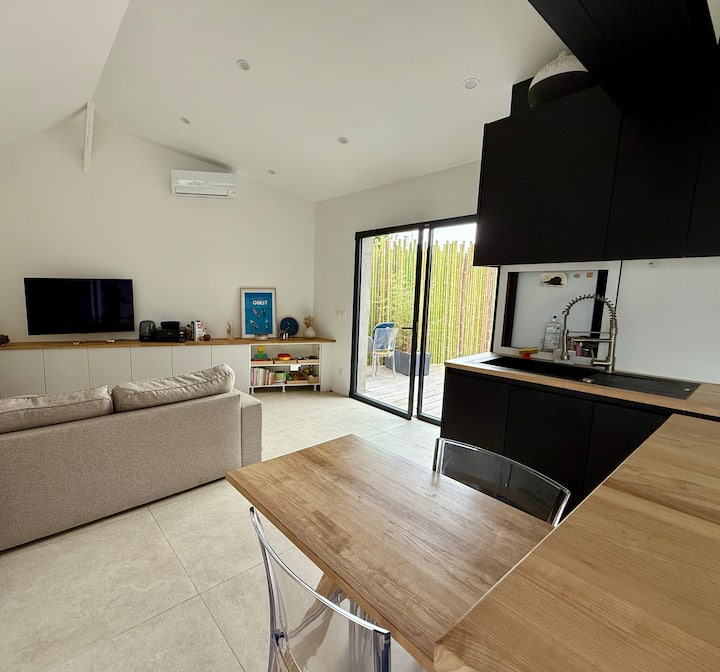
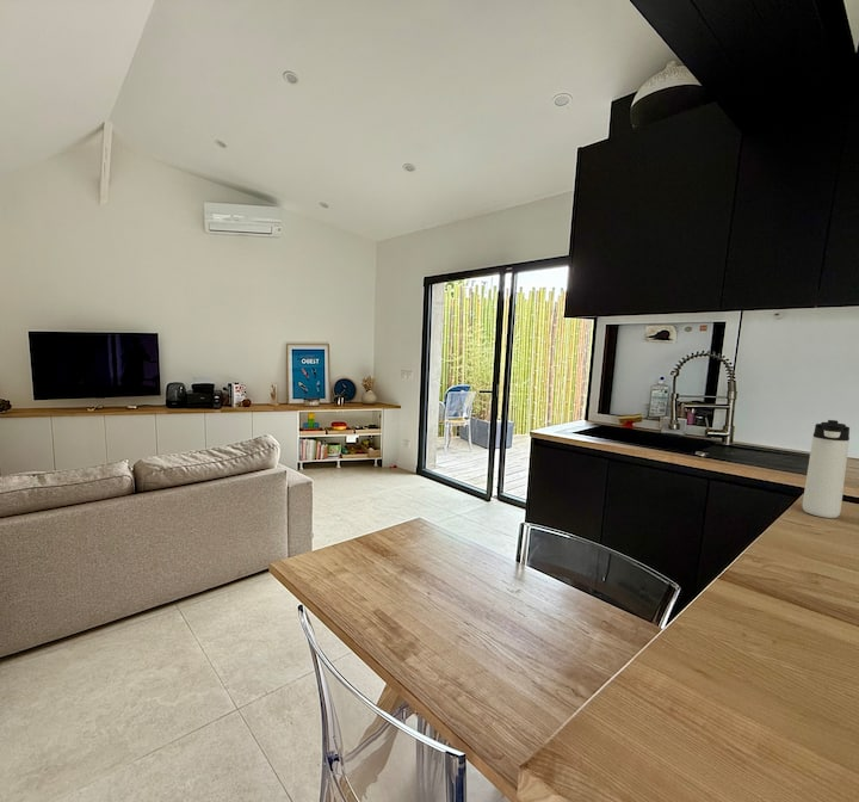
+ thermos bottle [802,419,851,519]
